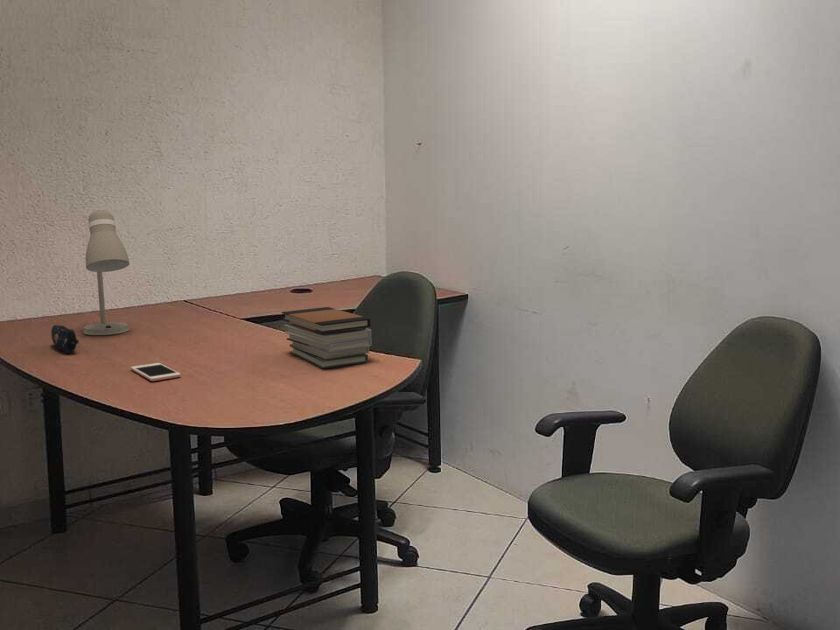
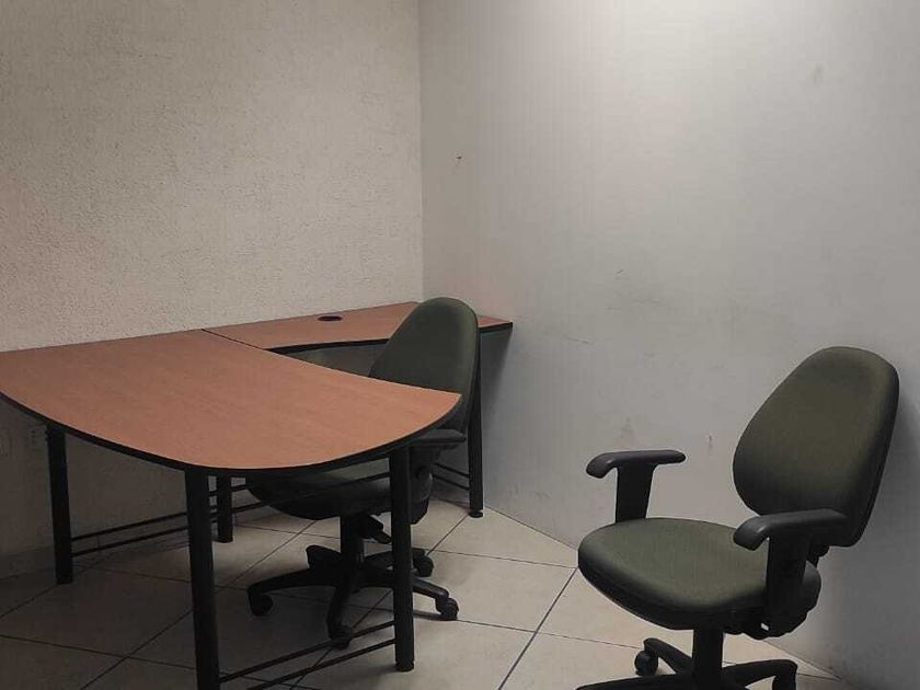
- cell phone [130,362,182,382]
- book stack [281,306,373,369]
- pencil case [50,324,80,354]
- desk lamp [83,209,130,336]
